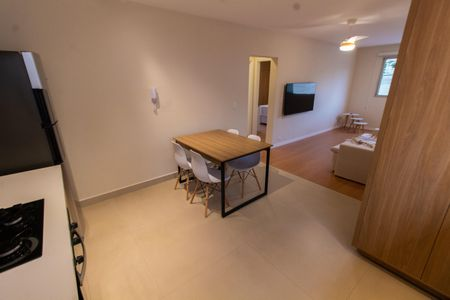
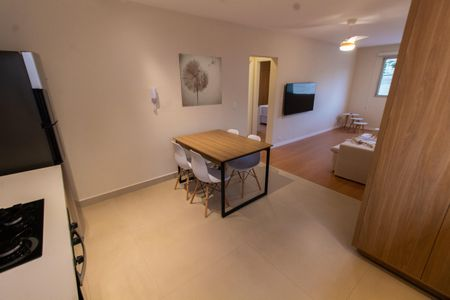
+ wall art [178,52,223,108]
